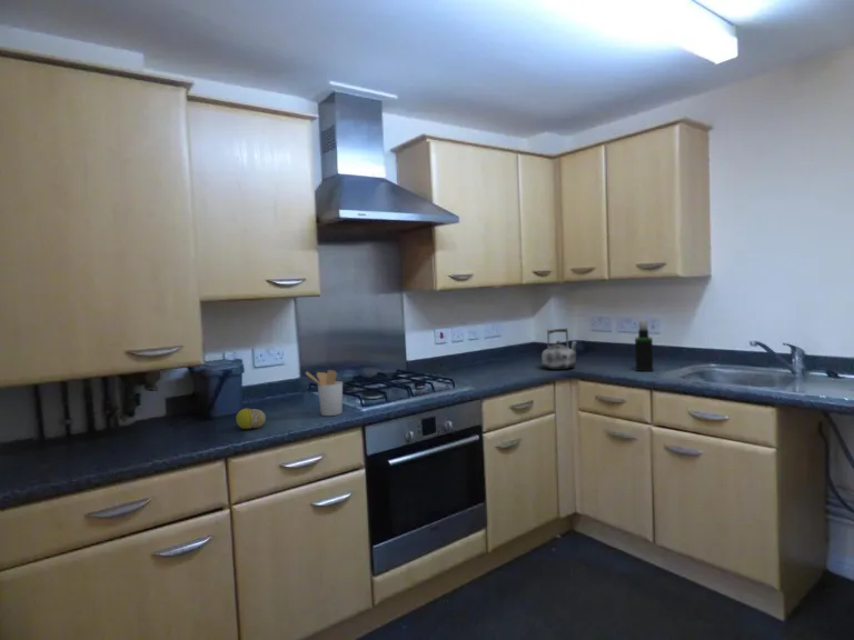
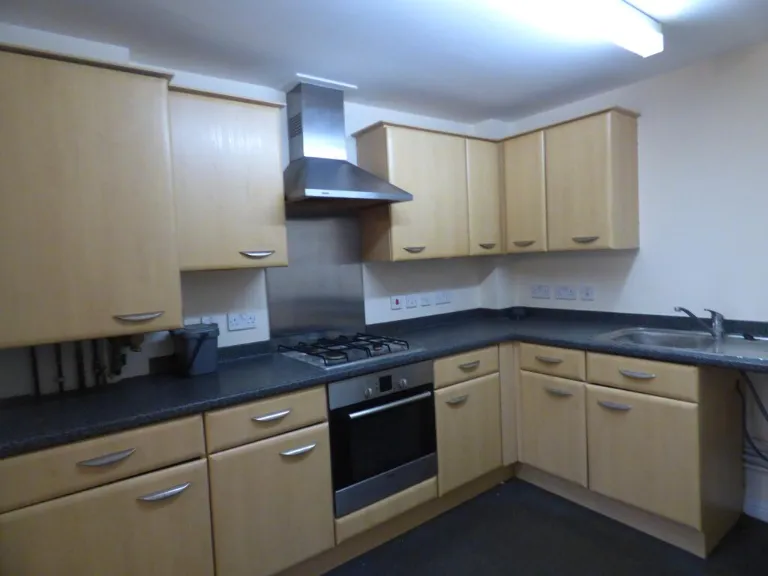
- kettle [540,327,578,371]
- utensil holder [304,369,344,417]
- fruit [235,408,267,430]
- spray bottle [634,319,654,372]
